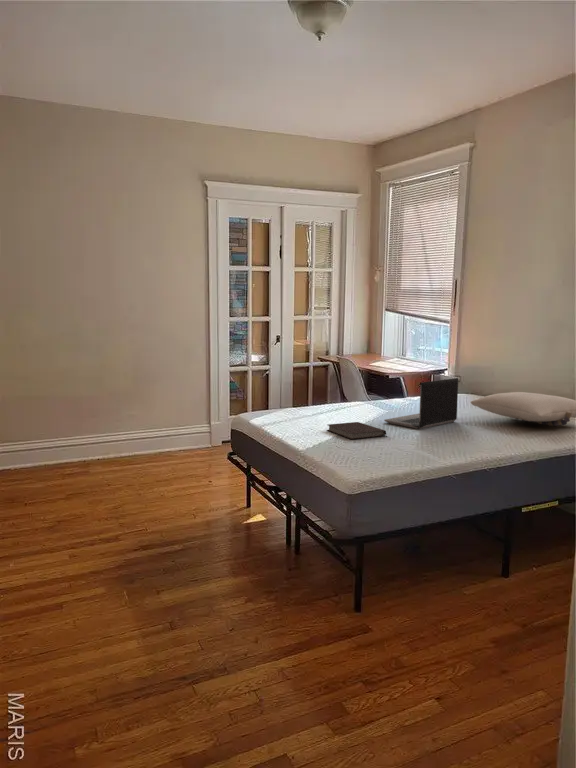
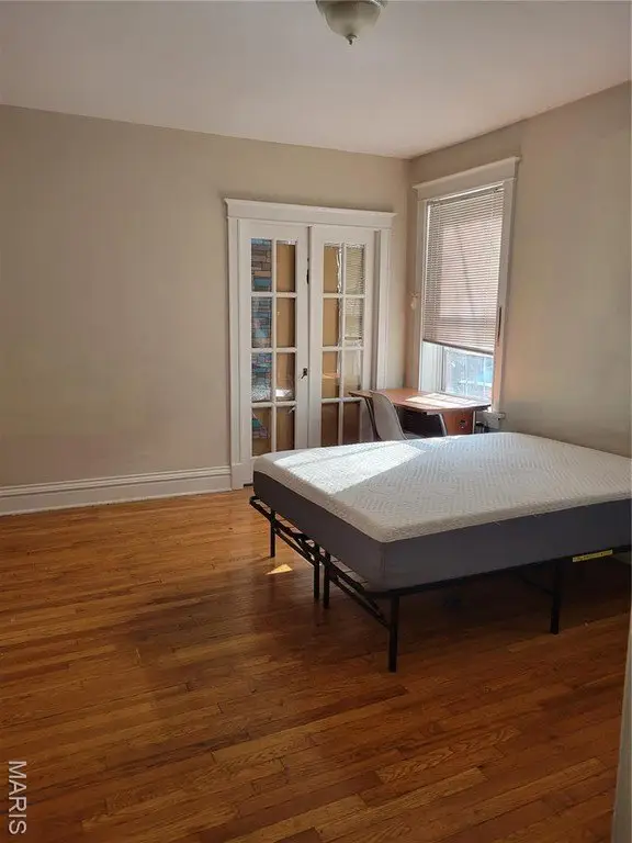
- notebook [326,421,387,441]
- laptop computer [383,377,459,430]
- pillow [470,391,576,427]
